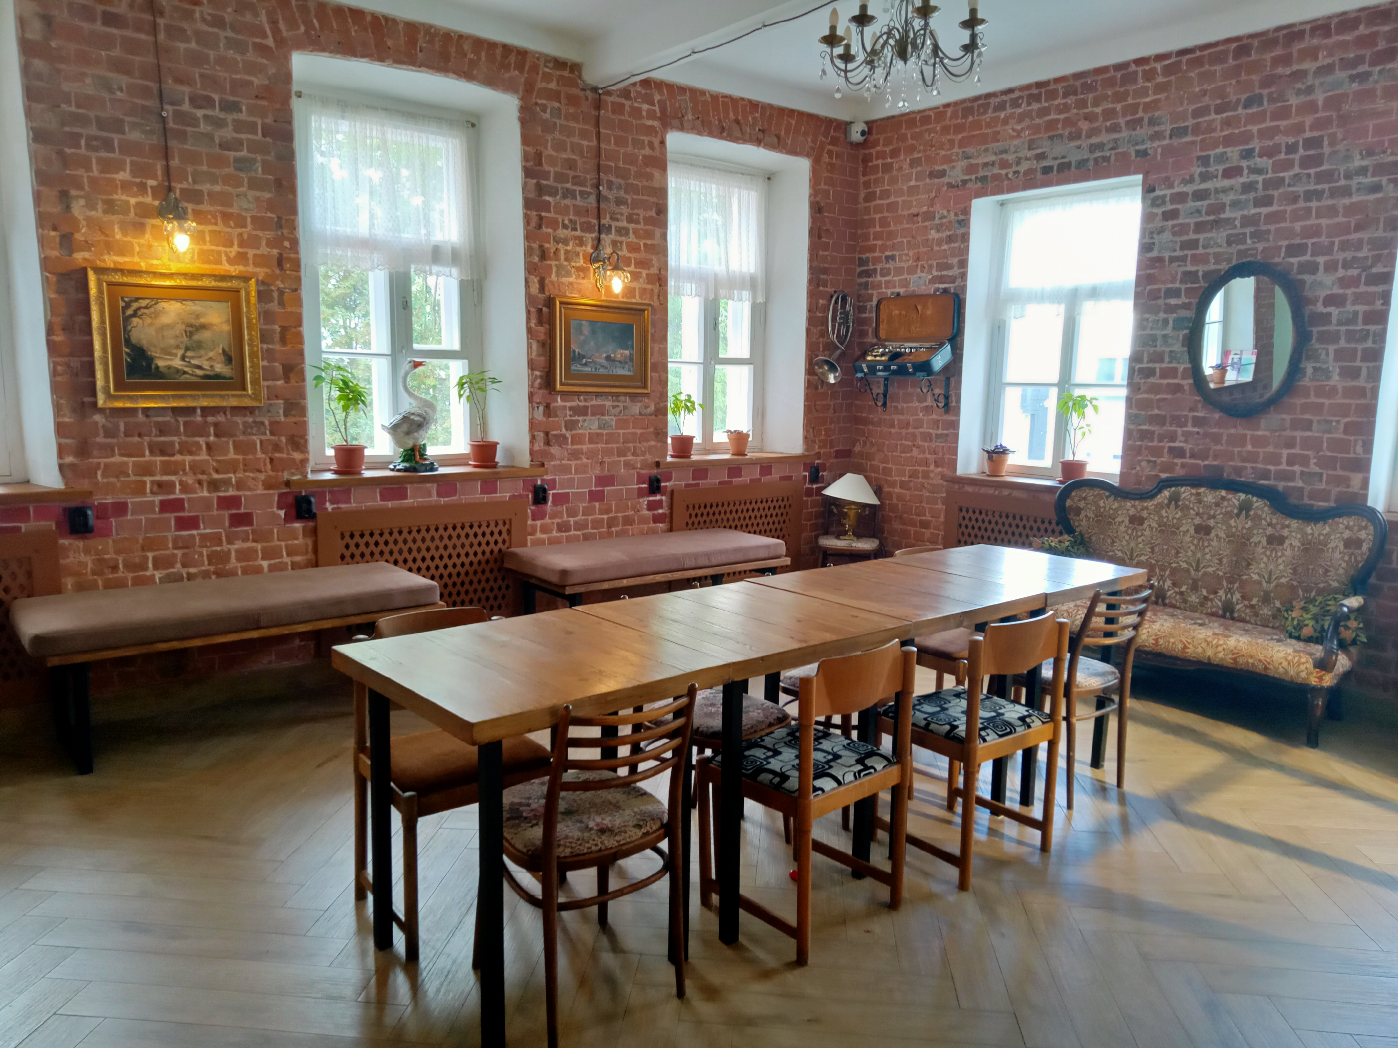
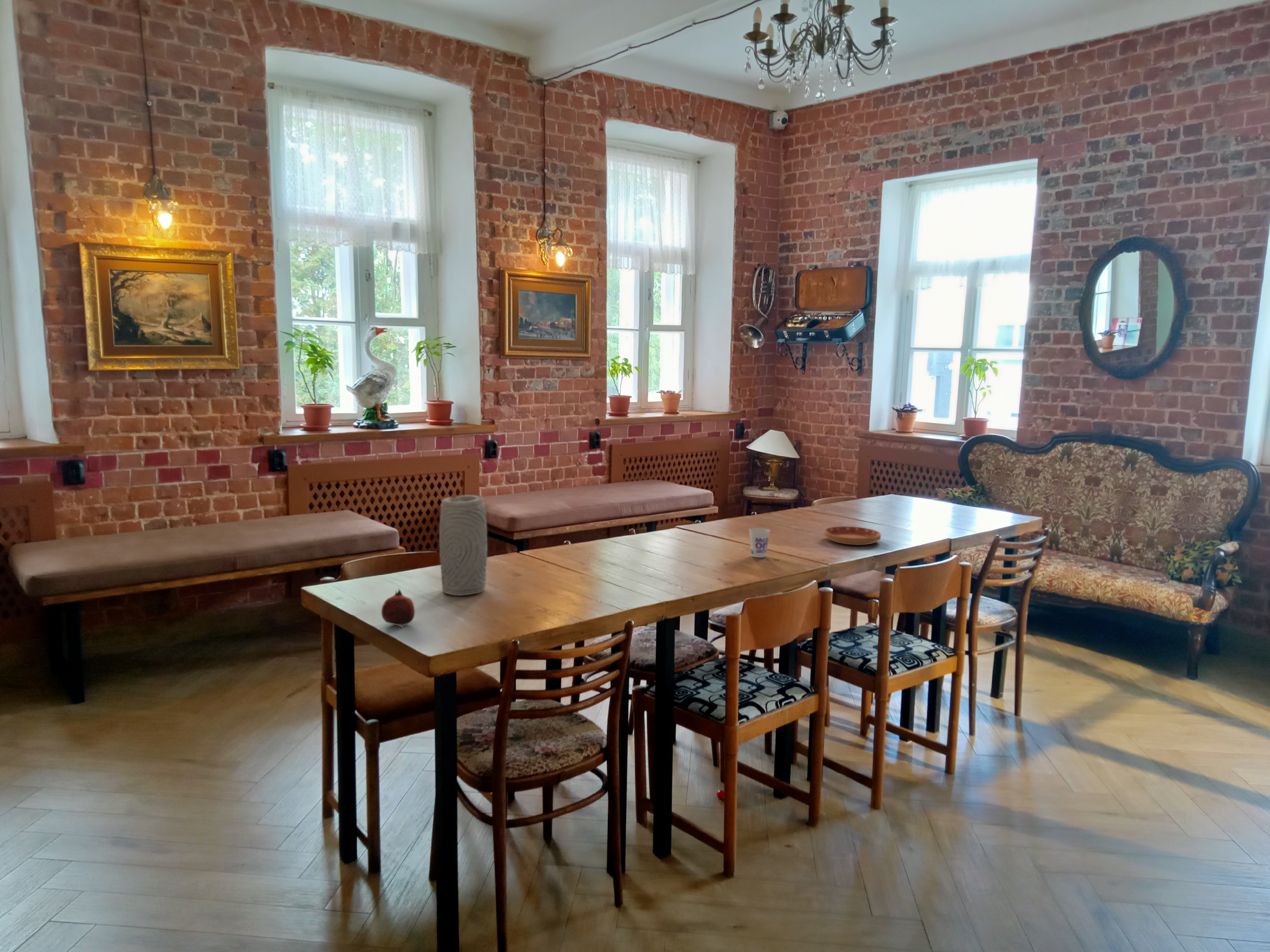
+ cup [748,528,770,558]
+ saucer [824,526,881,545]
+ fruit [381,588,415,628]
+ vase [439,495,488,596]
